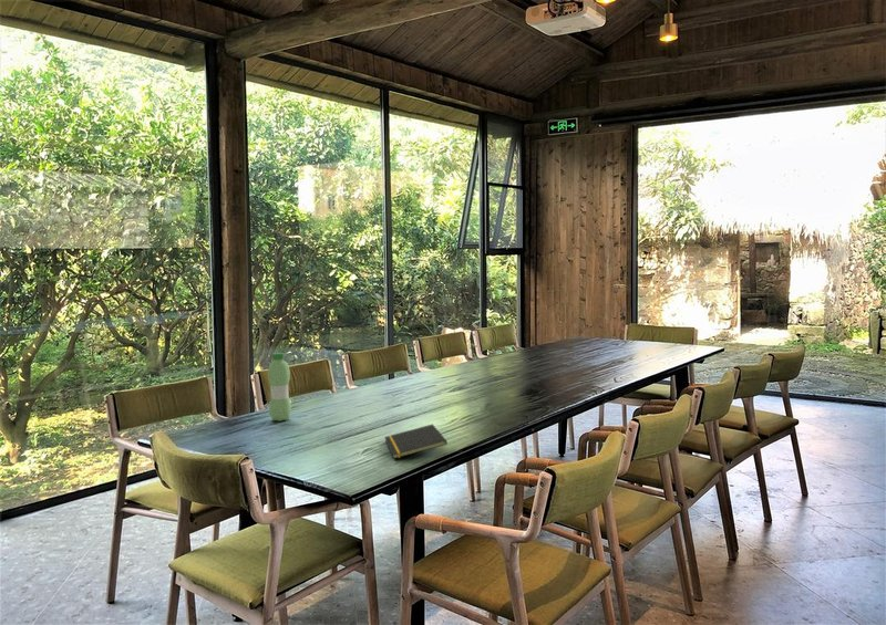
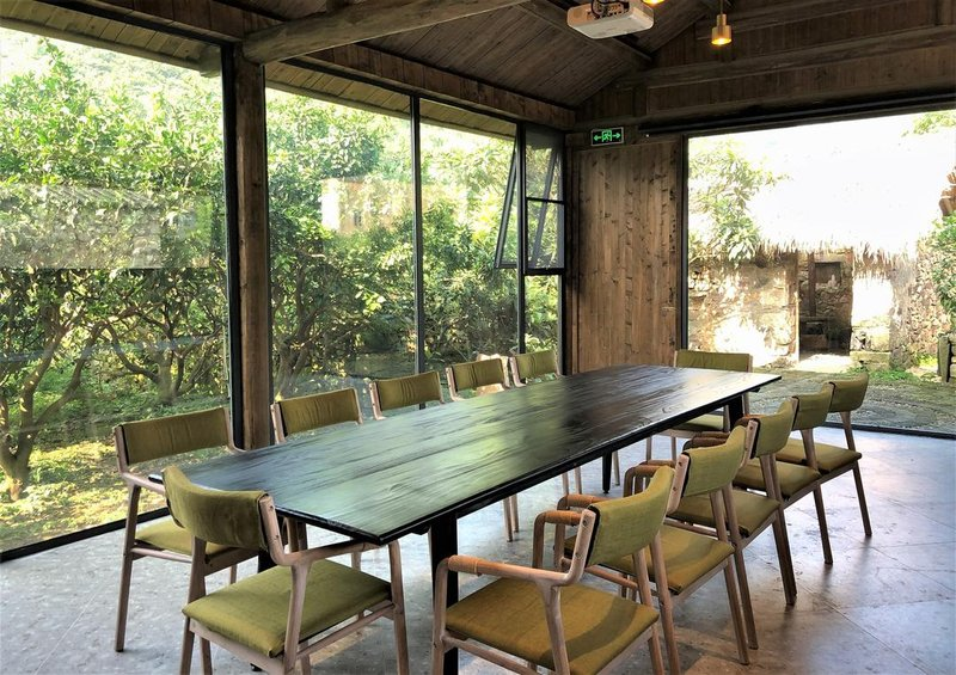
- water bottle [267,352,292,423]
- notepad [383,424,449,460]
